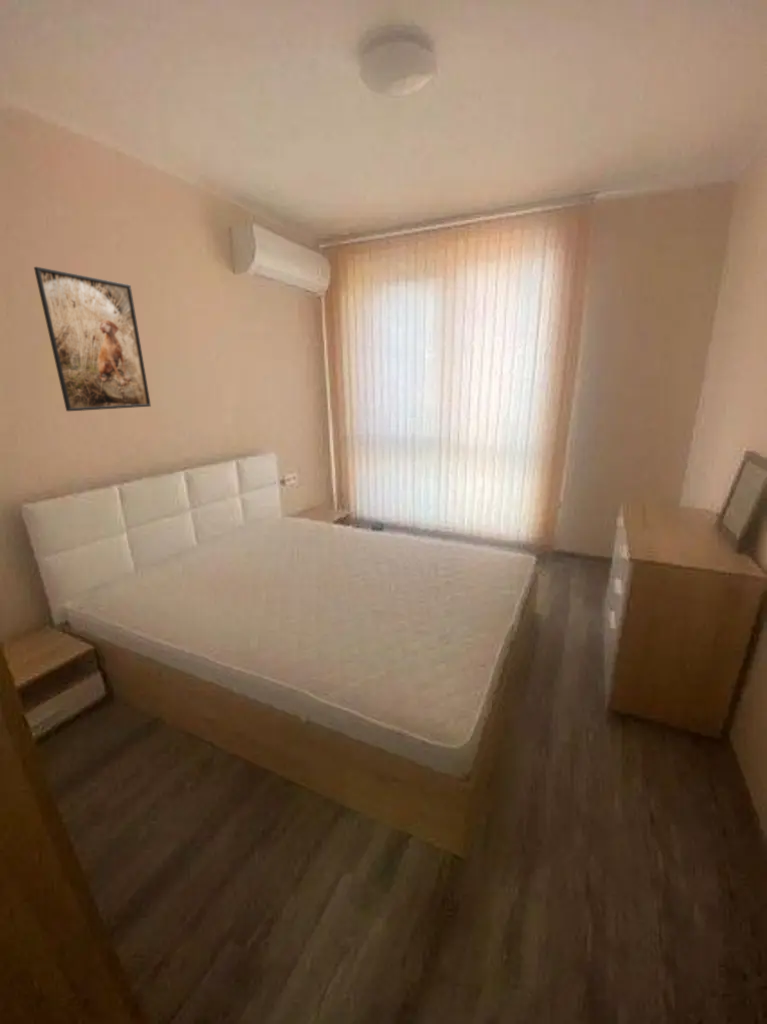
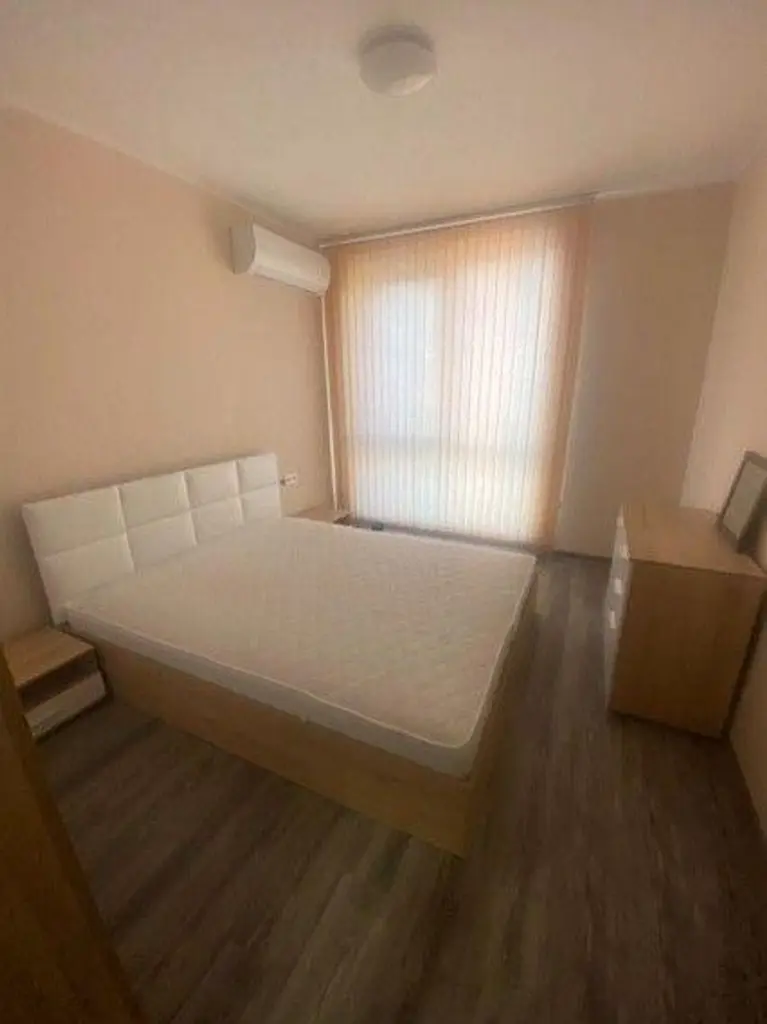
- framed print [33,266,152,412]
